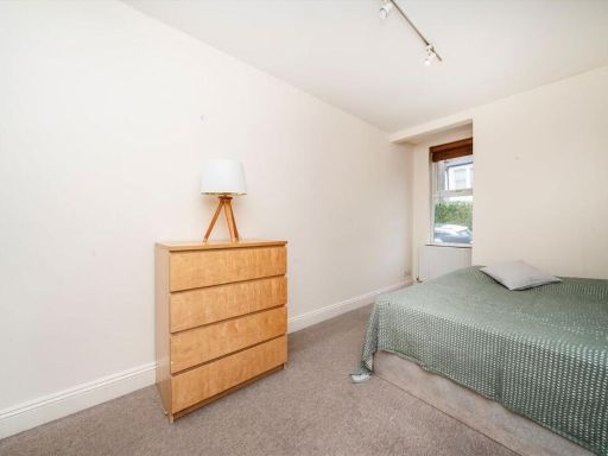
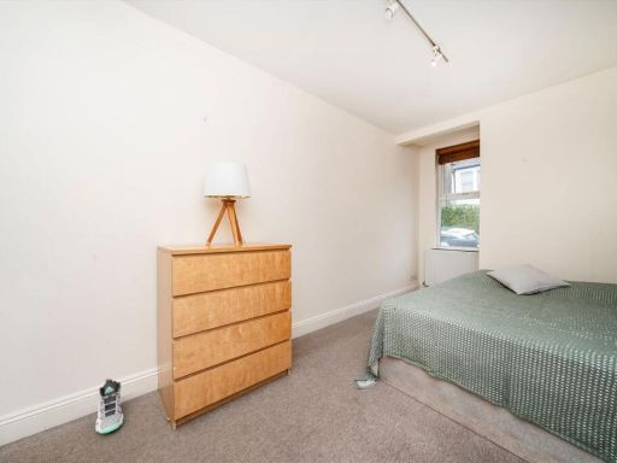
+ sneaker [94,377,124,434]
